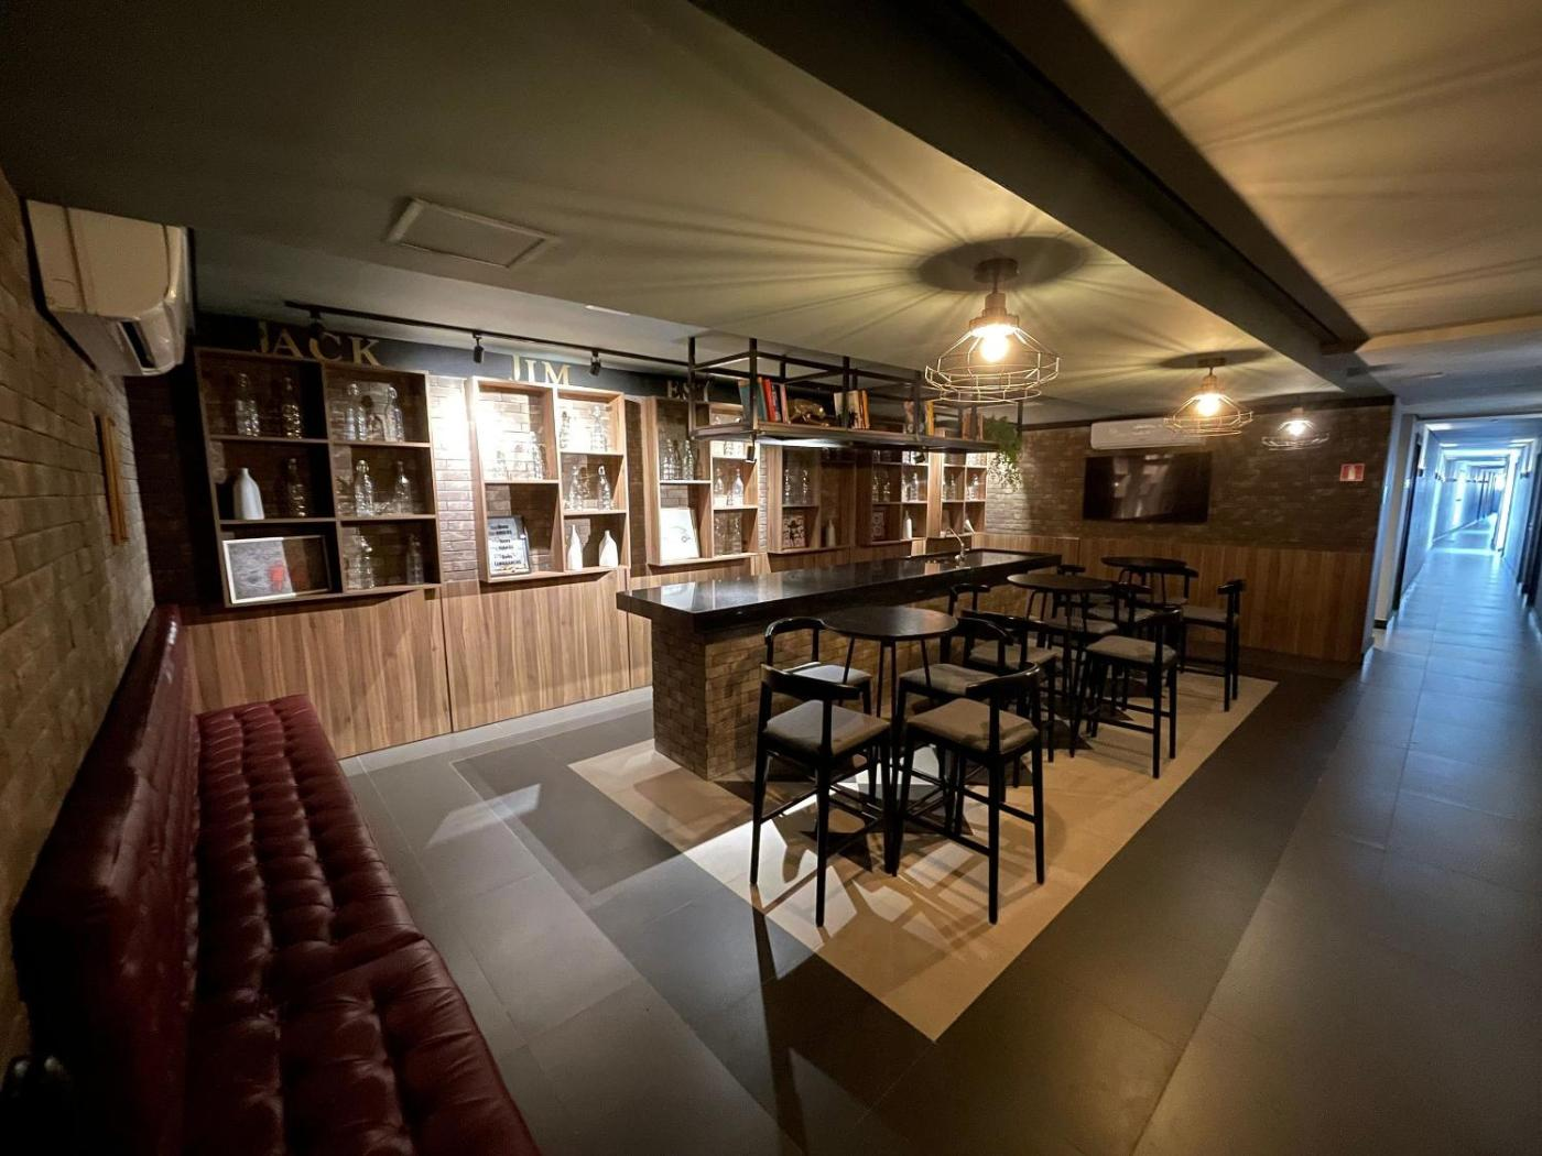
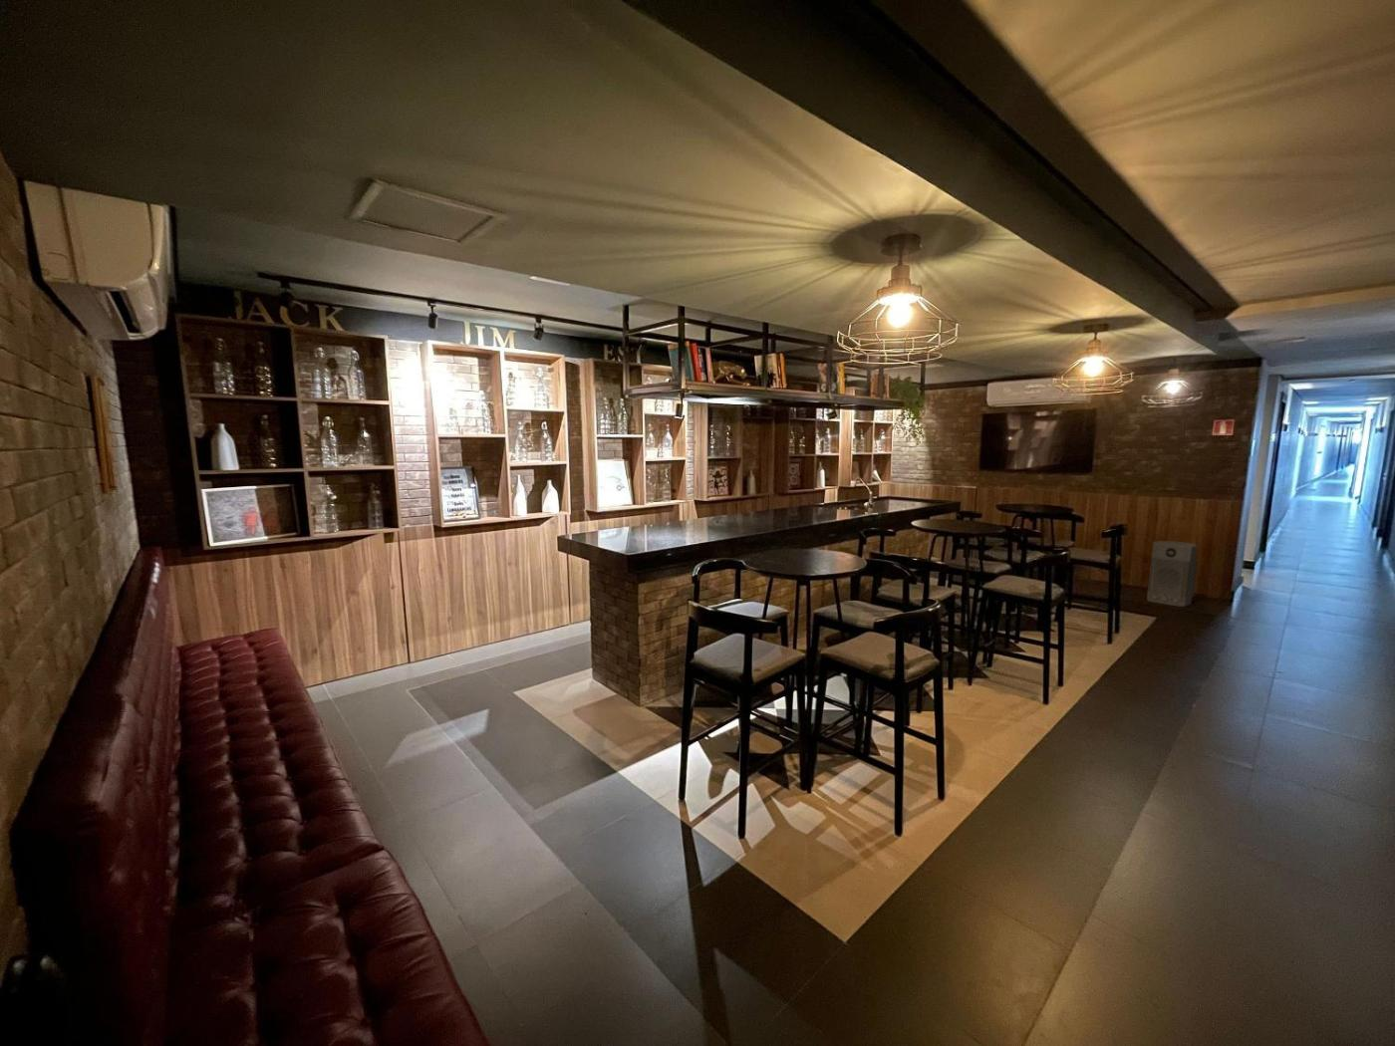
+ air purifier [1146,539,1198,608]
